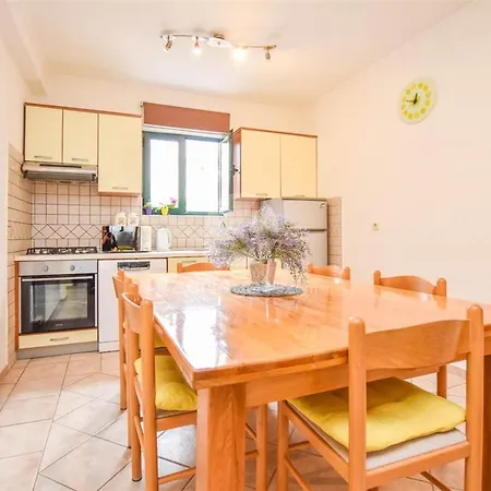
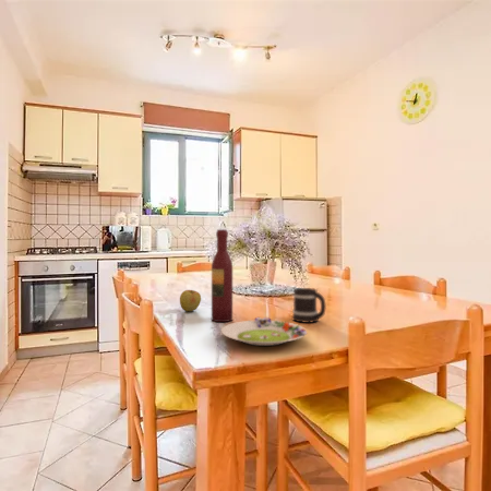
+ salad plate [220,316,308,347]
+ apple [179,289,202,312]
+ mug [291,287,327,324]
+ wine bottle [211,228,233,323]
